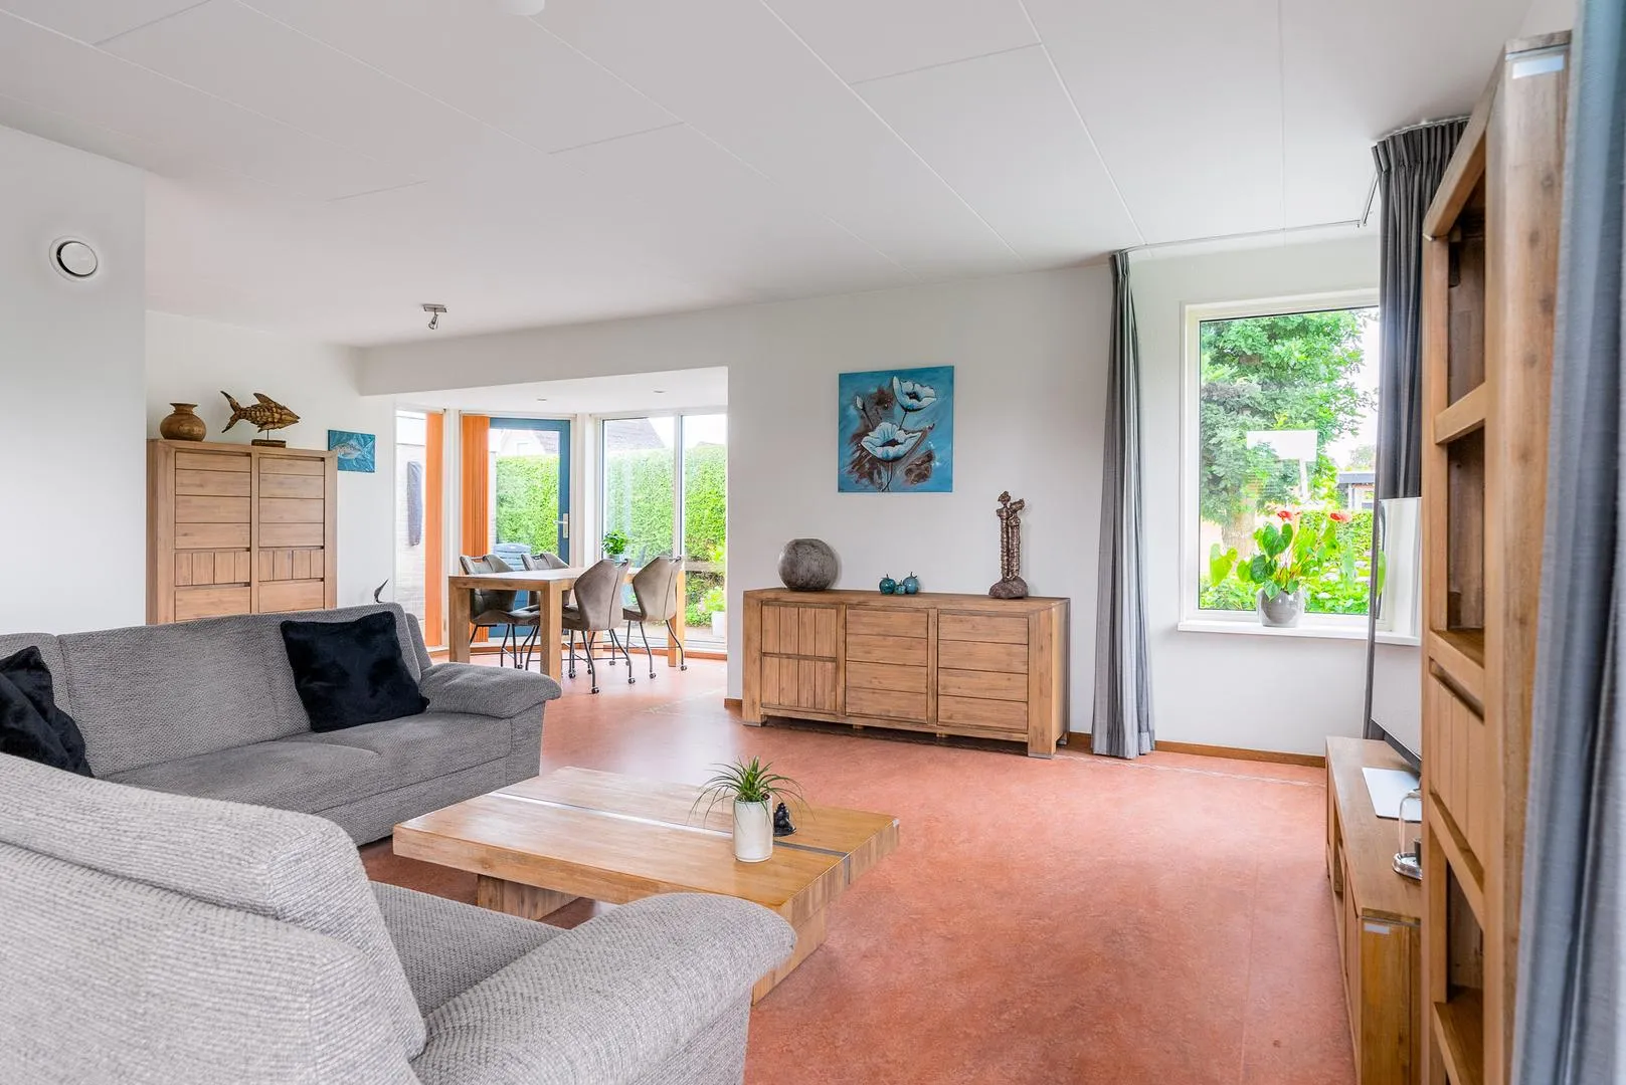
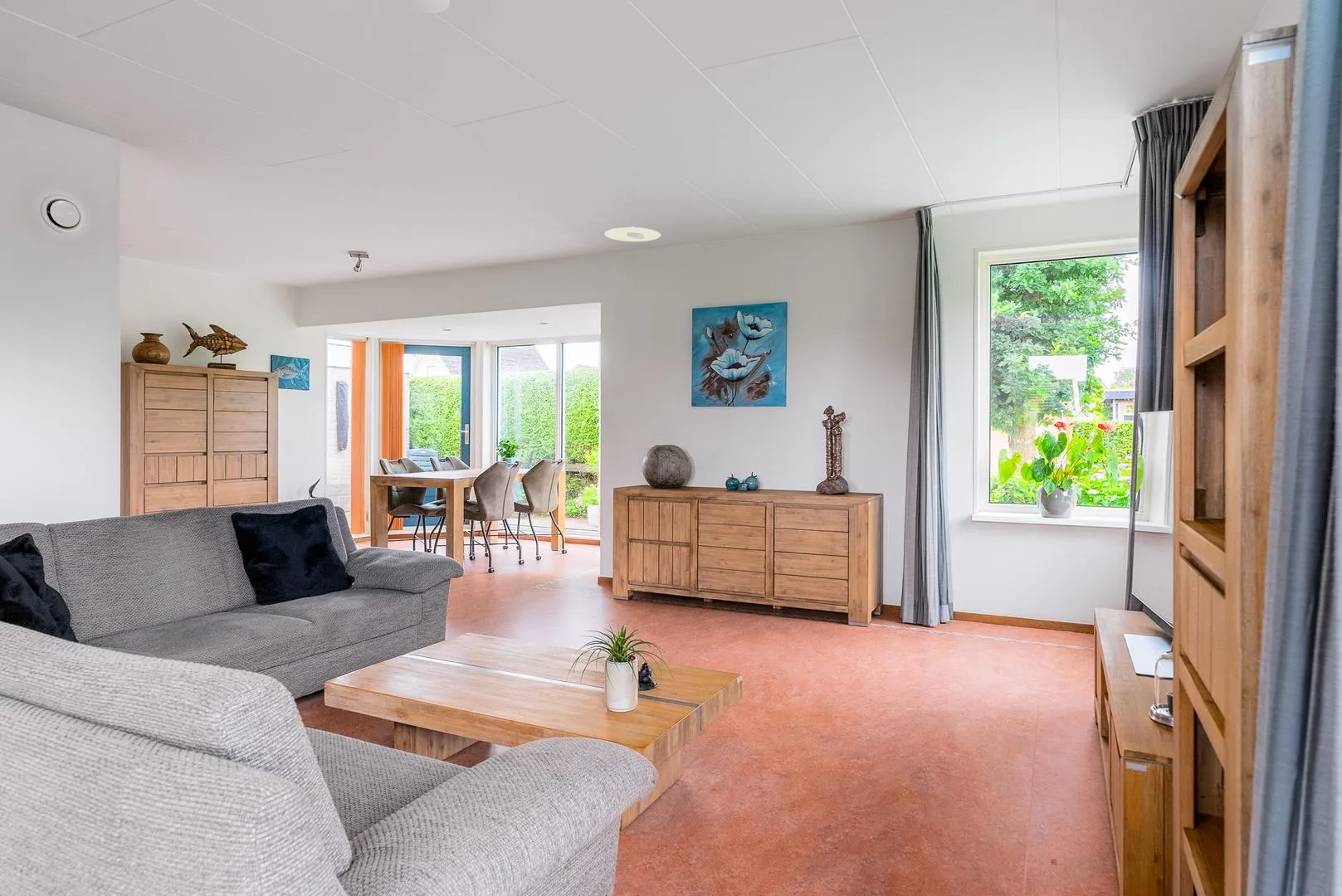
+ recessed light [604,226,661,242]
